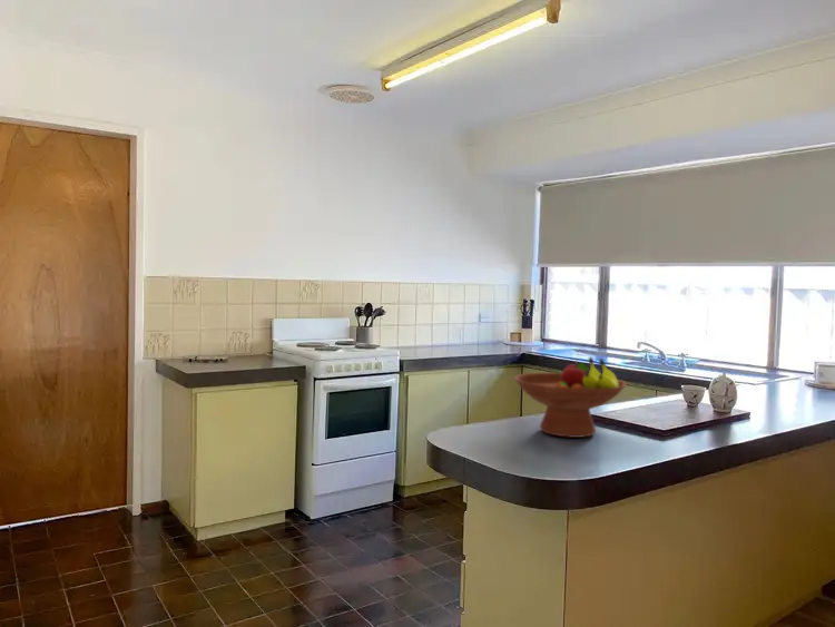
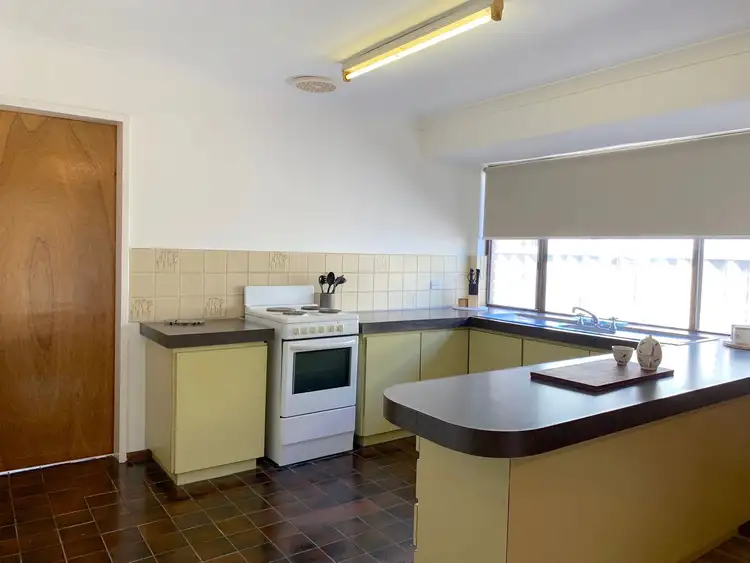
- fruit bowl [513,356,628,439]
